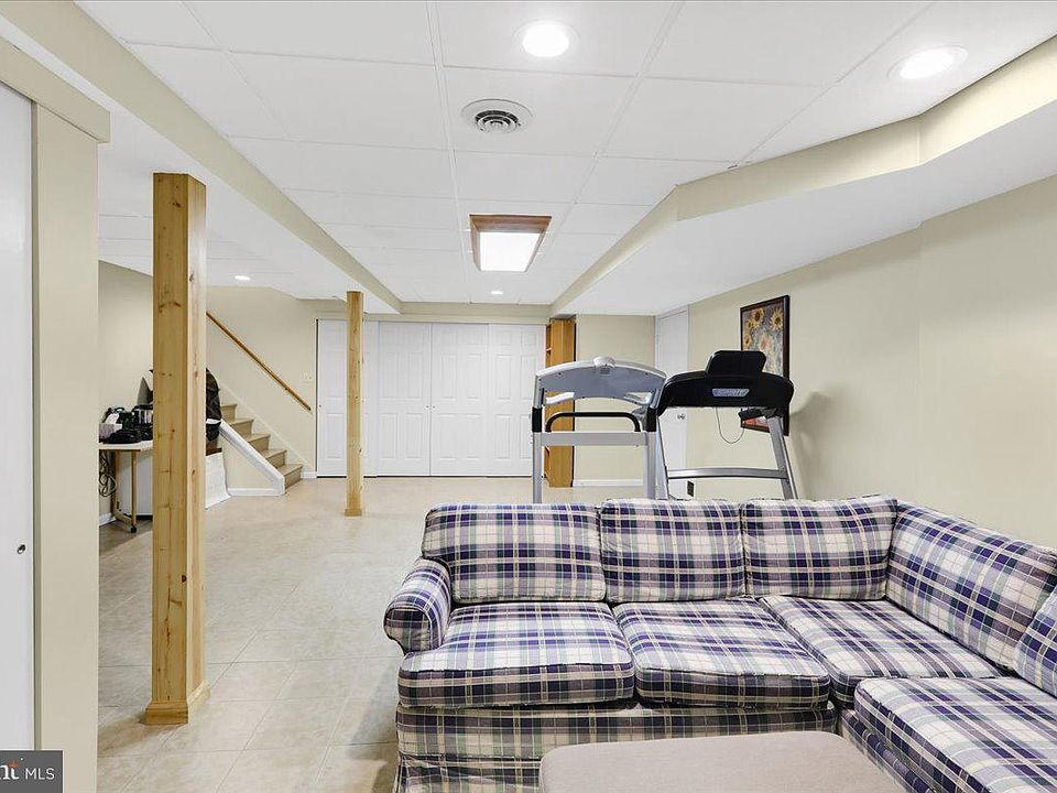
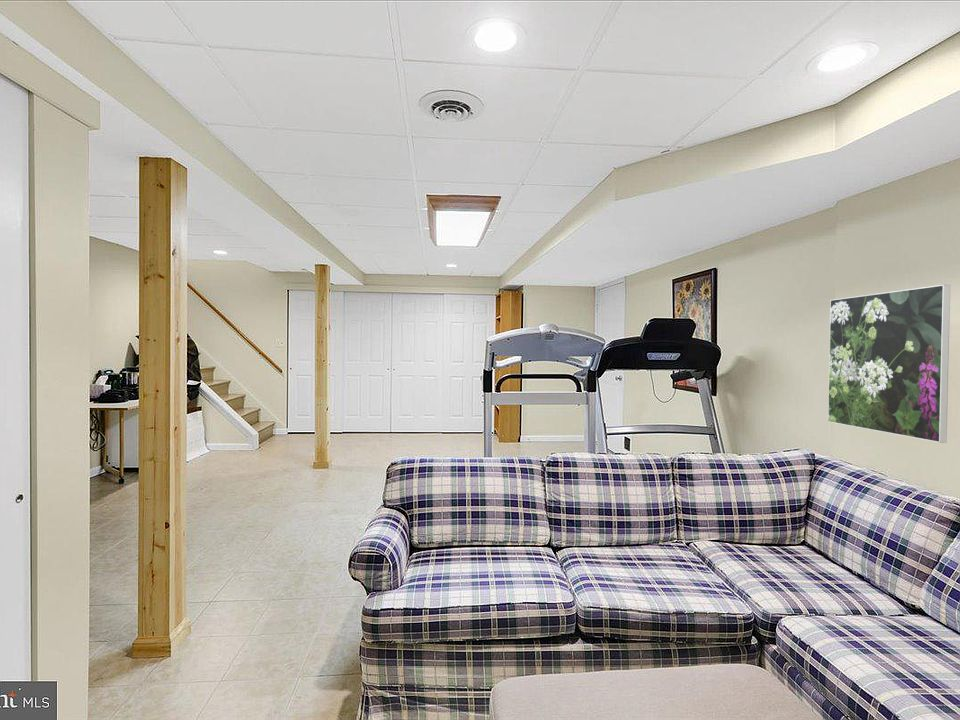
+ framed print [827,284,951,444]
